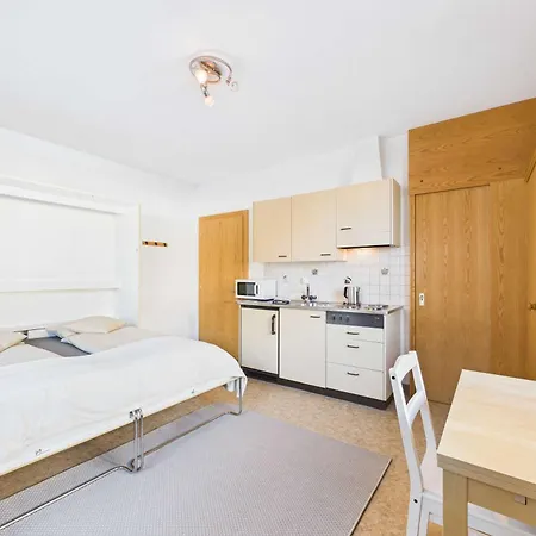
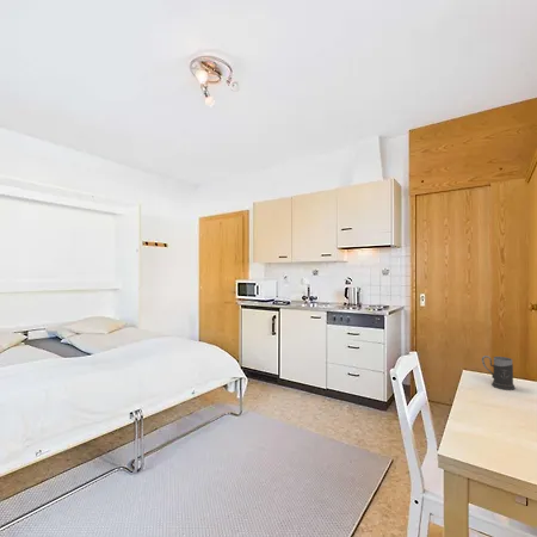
+ mug [481,354,517,391]
